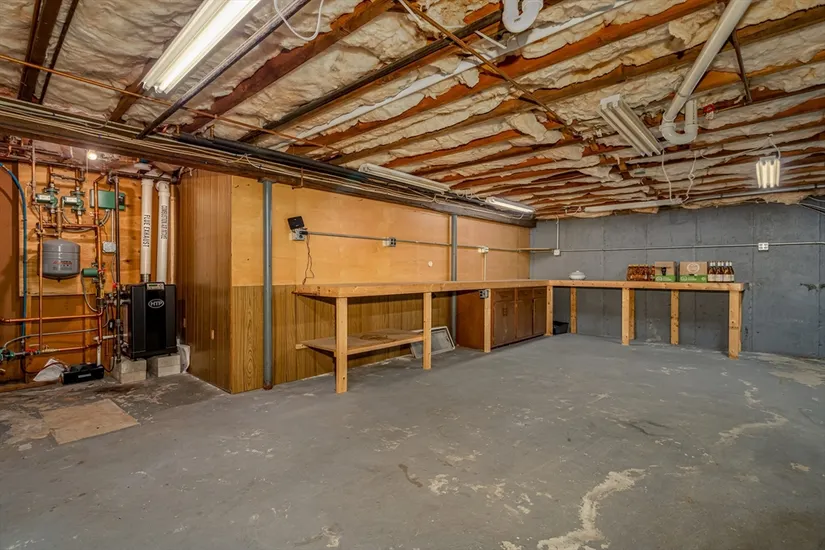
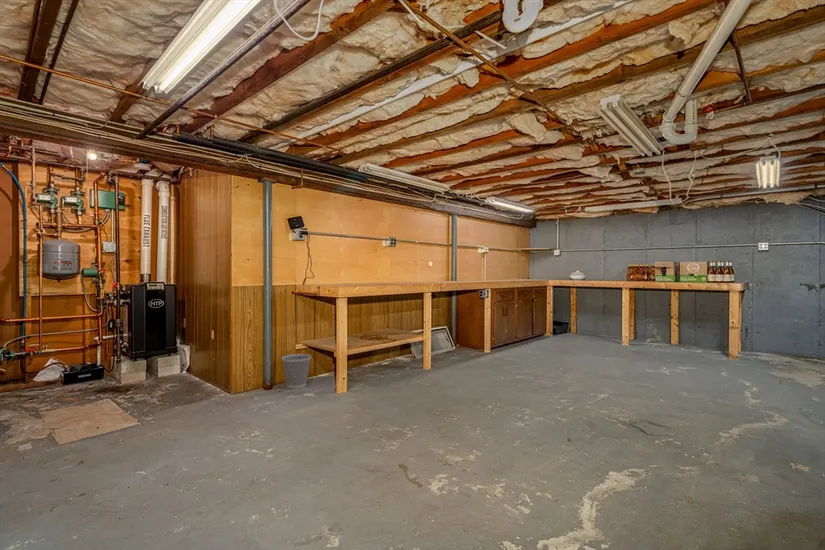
+ wastebasket [280,353,313,389]
